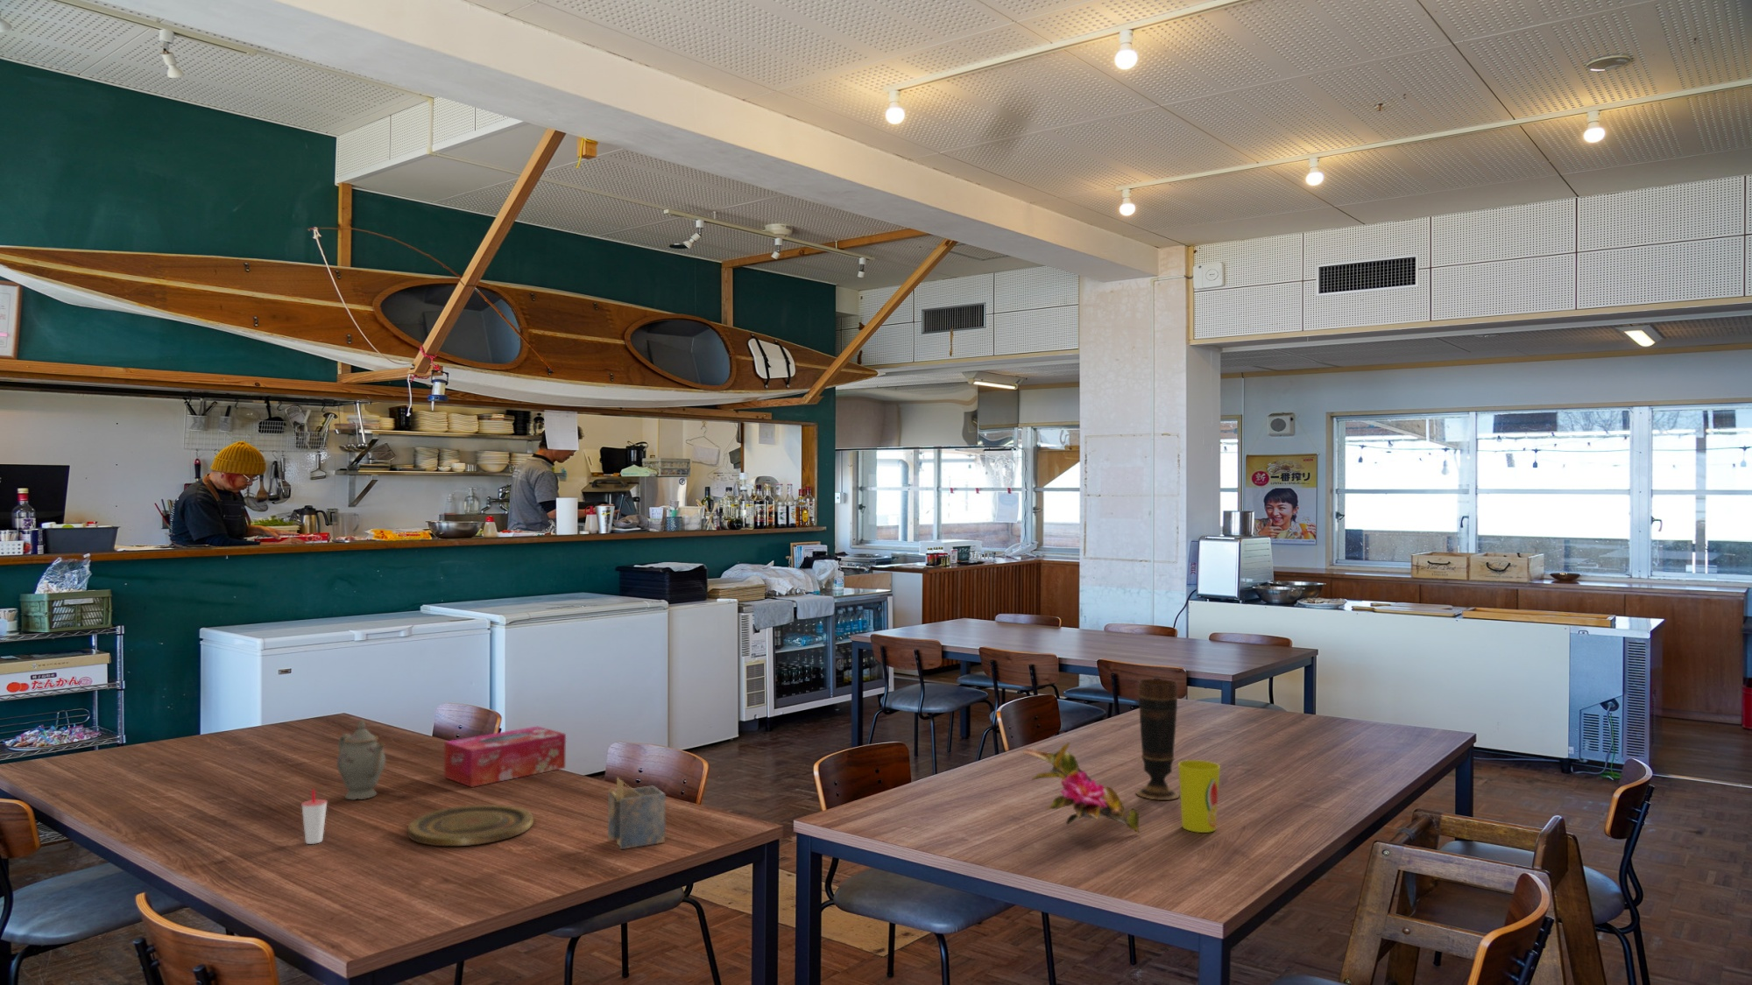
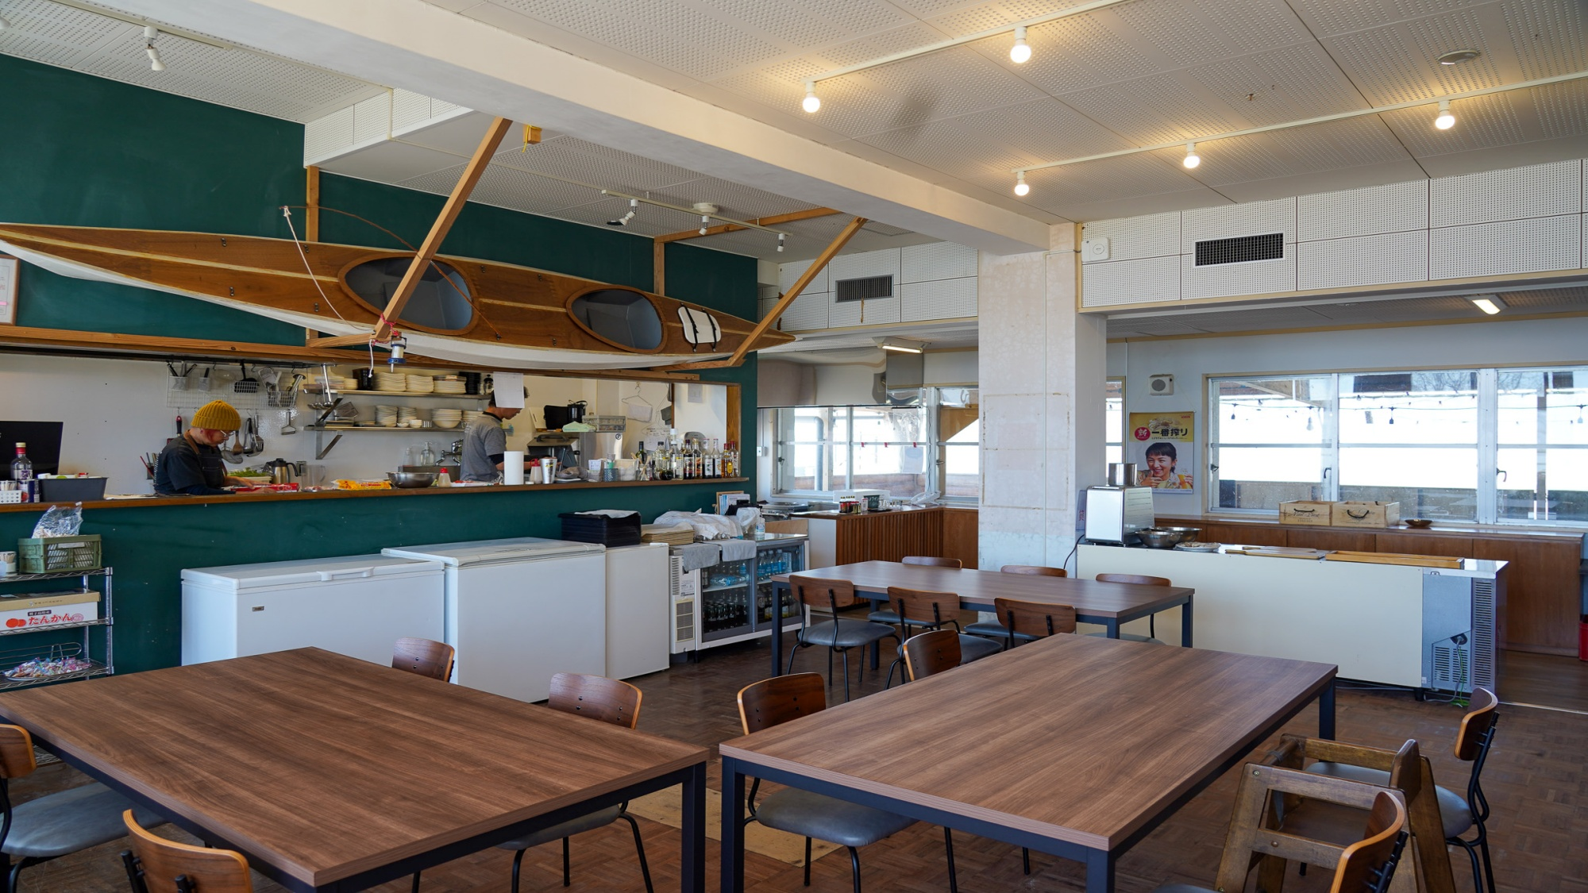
- tissue box [443,726,567,788]
- cup [301,788,328,845]
- plate [407,803,534,847]
- napkin holder [608,777,667,850]
- flower [1022,742,1140,833]
- vase [1135,678,1180,801]
- chinaware [337,719,386,800]
- cup [1177,759,1221,833]
